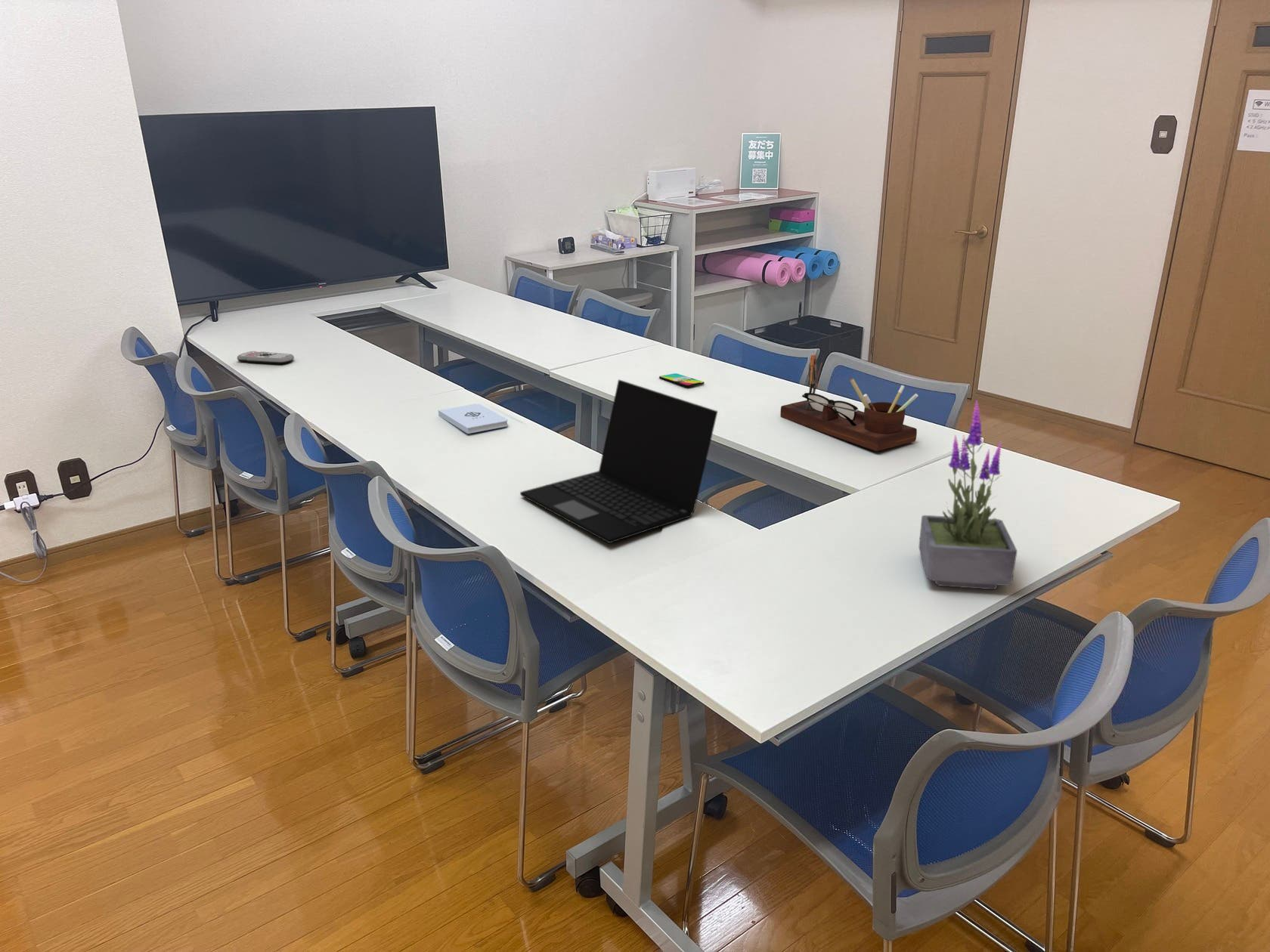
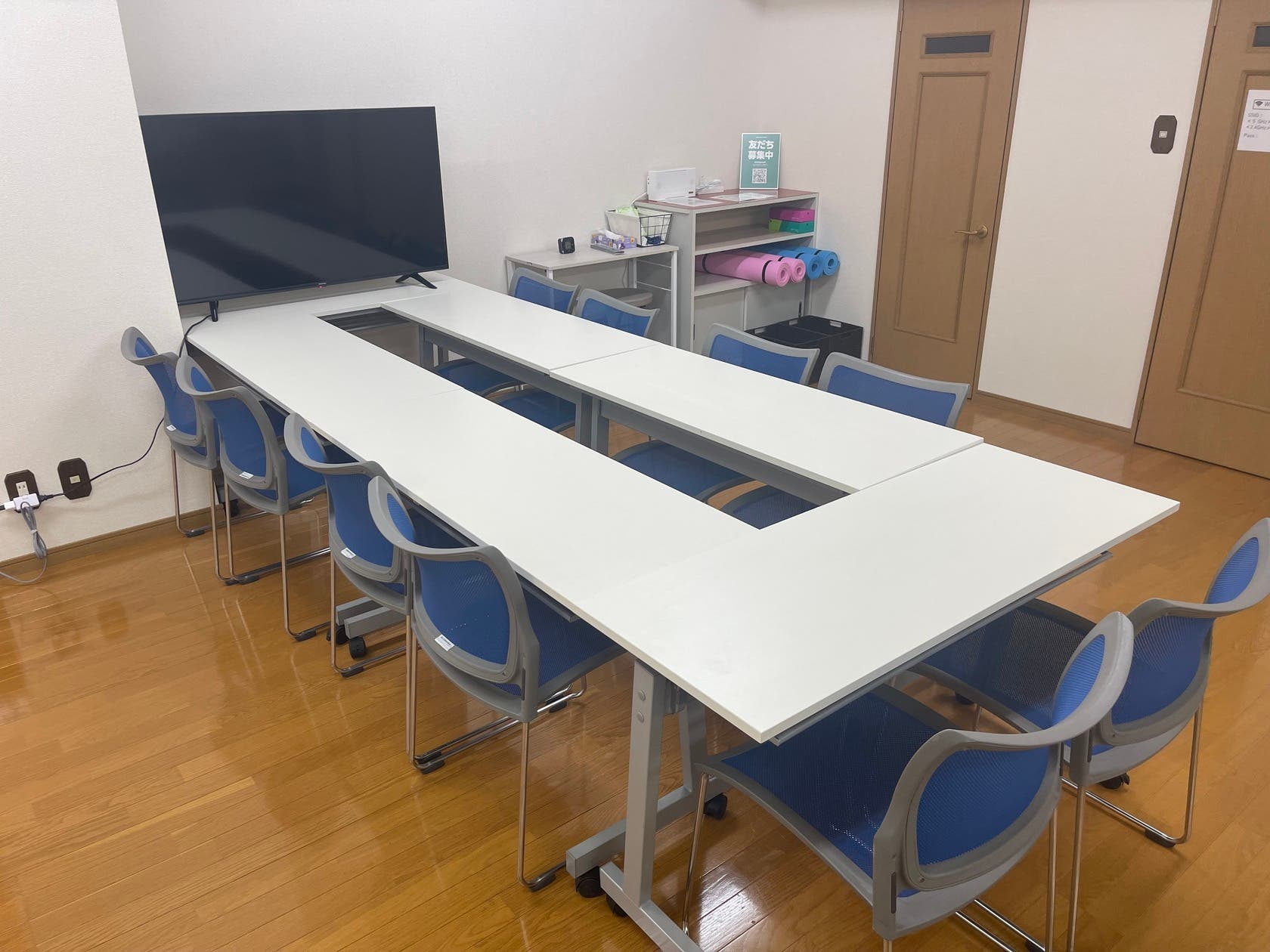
- notepad [438,403,509,434]
- remote control [237,351,295,364]
- smartphone [658,372,705,388]
- desk organizer [779,354,918,452]
- potted plant [918,400,1018,590]
- laptop [519,379,719,544]
